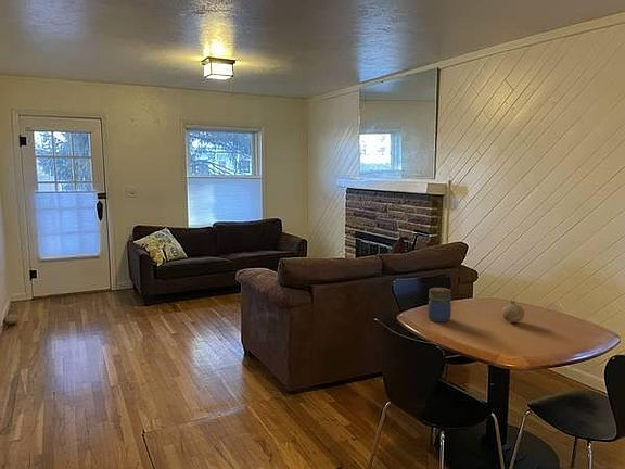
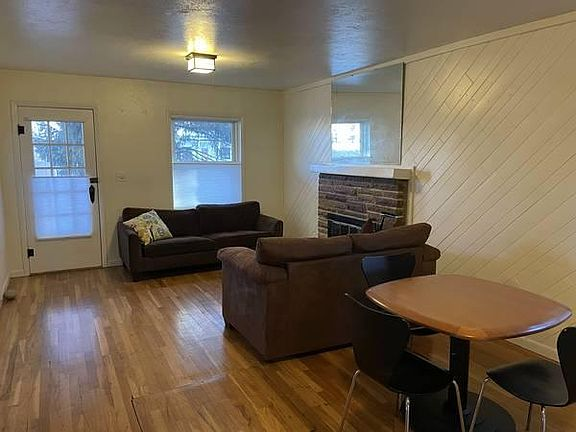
- jar [426,287,452,322]
- fruit [501,300,525,324]
